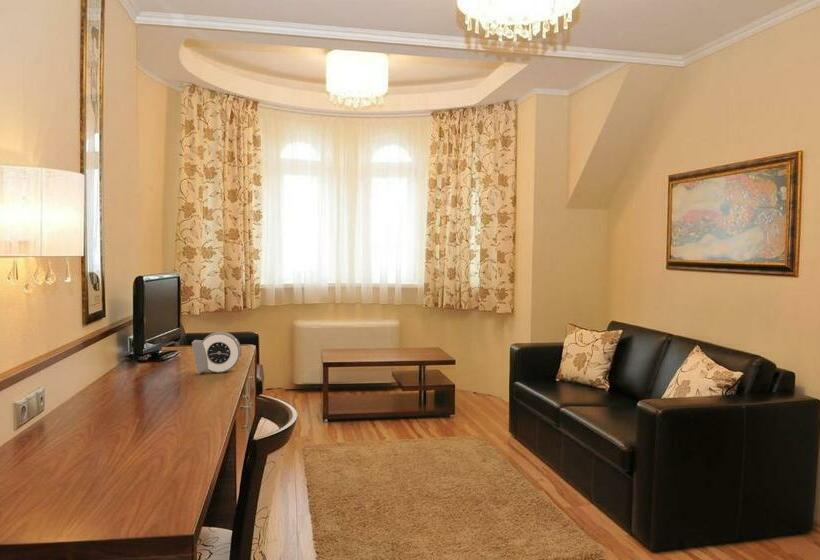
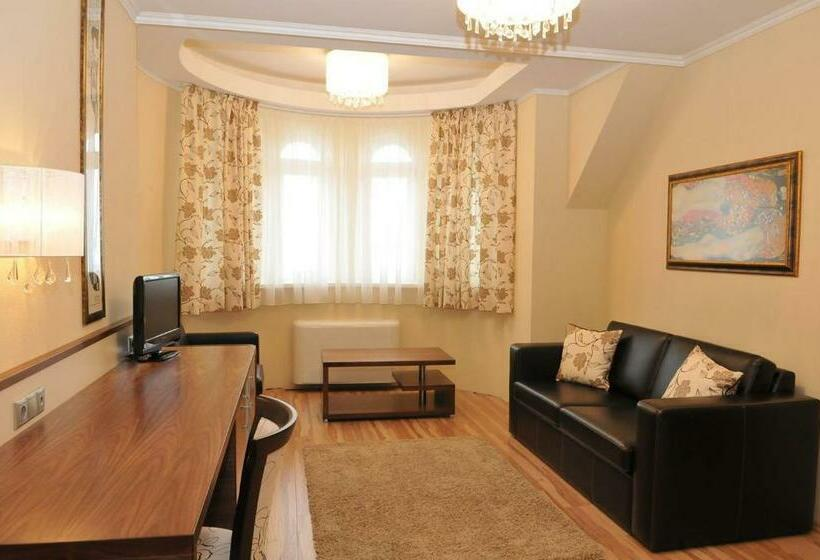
- alarm clock [191,331,242,375]
